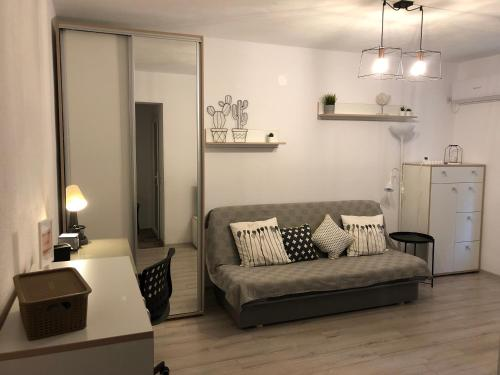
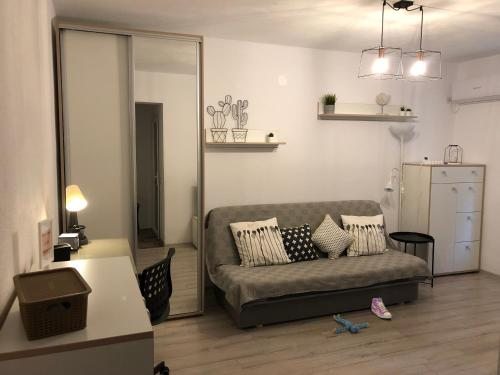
+ plush toy [332,314,370,333]
+ sneaker [371,297,392,319]
